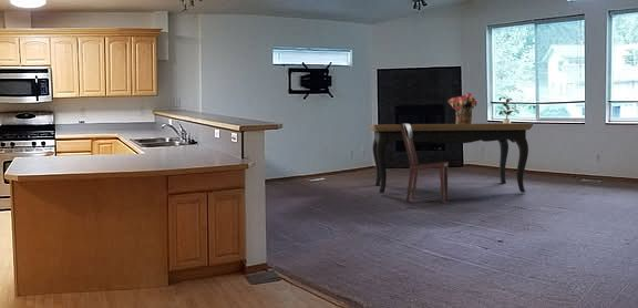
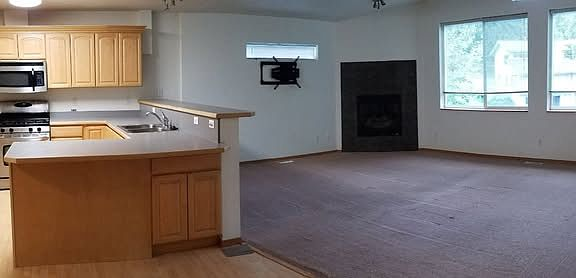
- dining chair [400,123,450,204]
- bouquet [447,92,478,124]
- dining table [369,122,534,194]
- potted plant [497,96,517,123]
